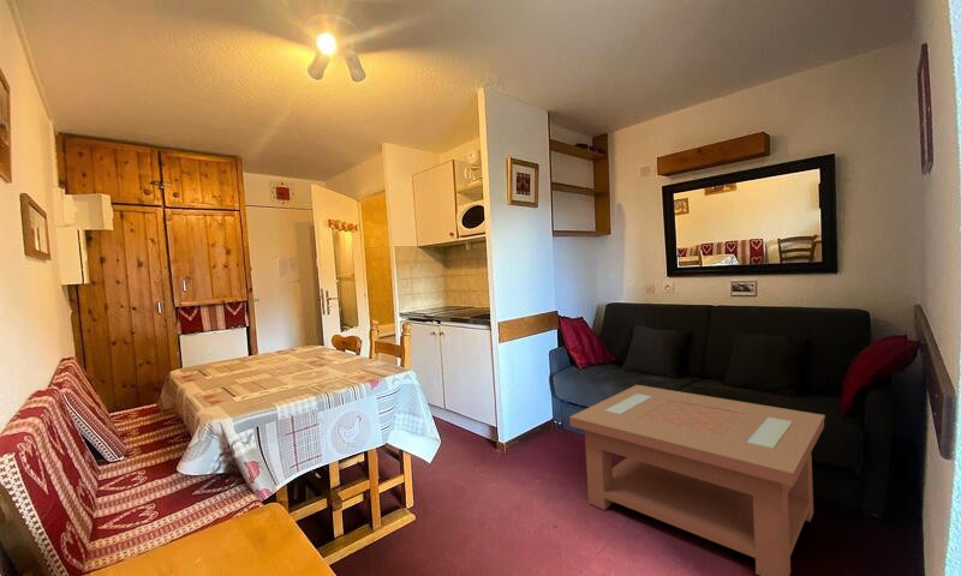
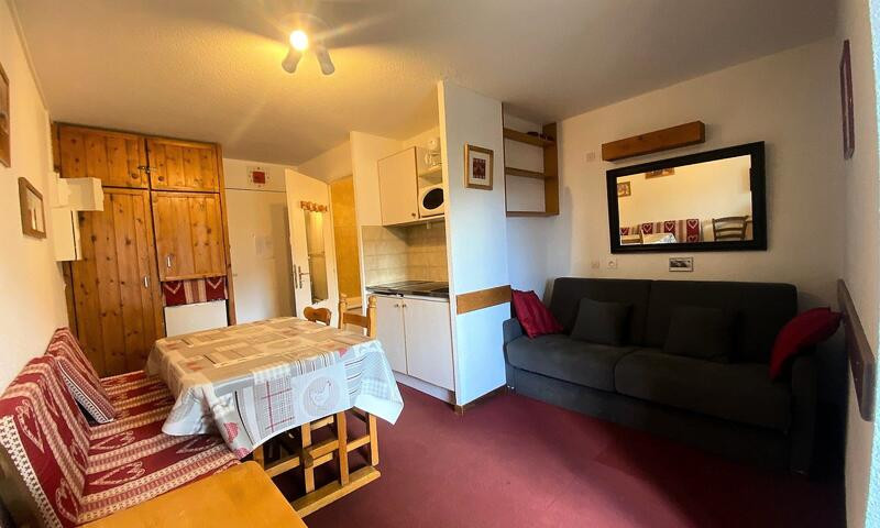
- coffee table [568,384,826,576]
